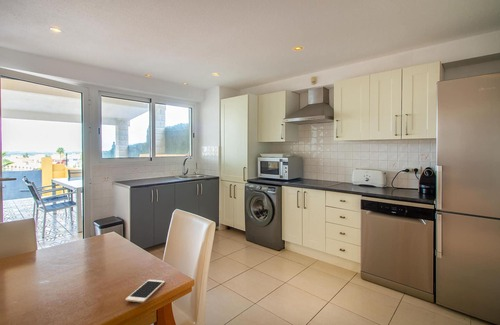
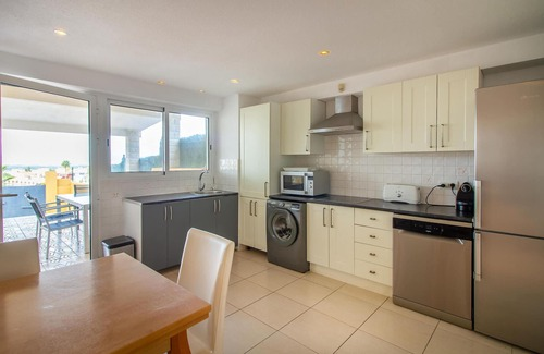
- cell phone [124,279,166,303]
